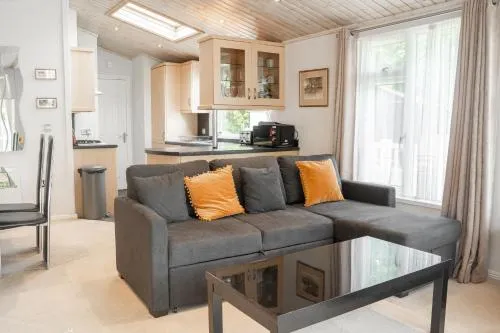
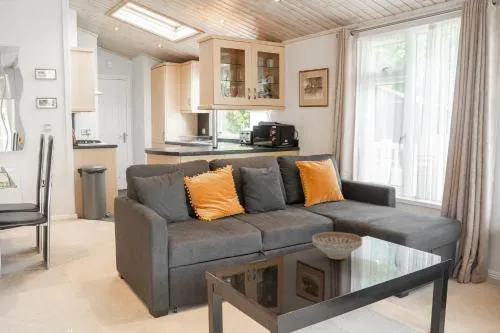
+ decorative bowl [311,231,363,260]
